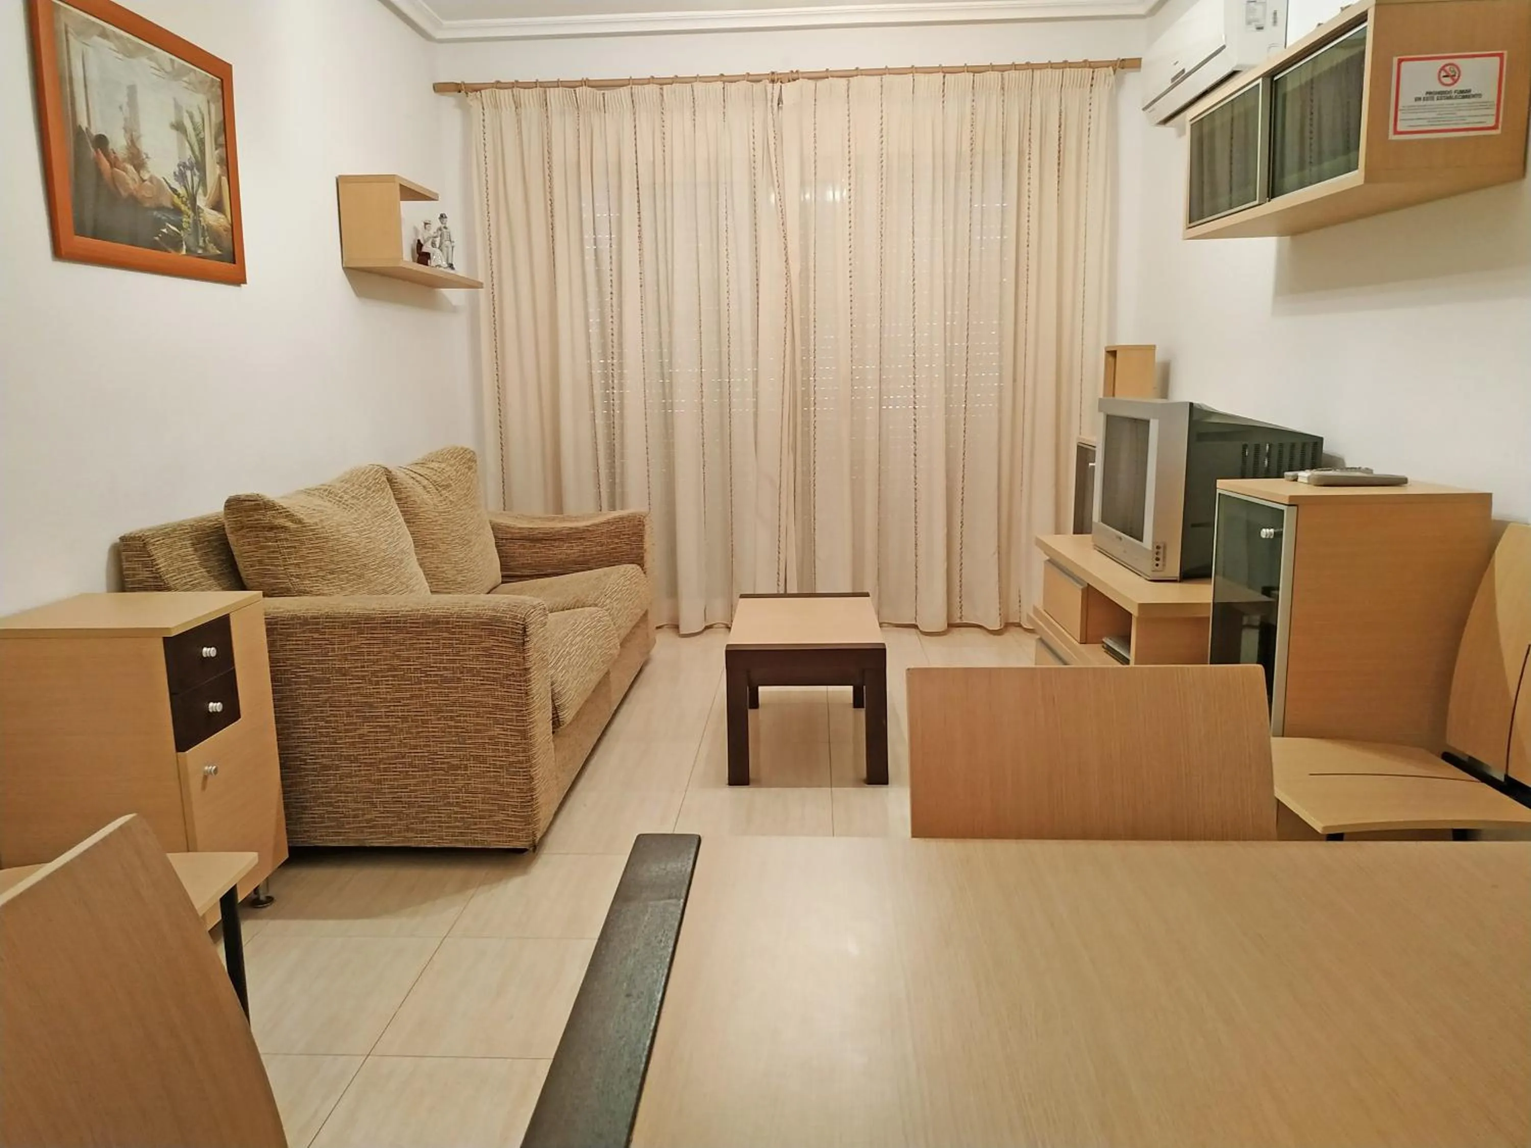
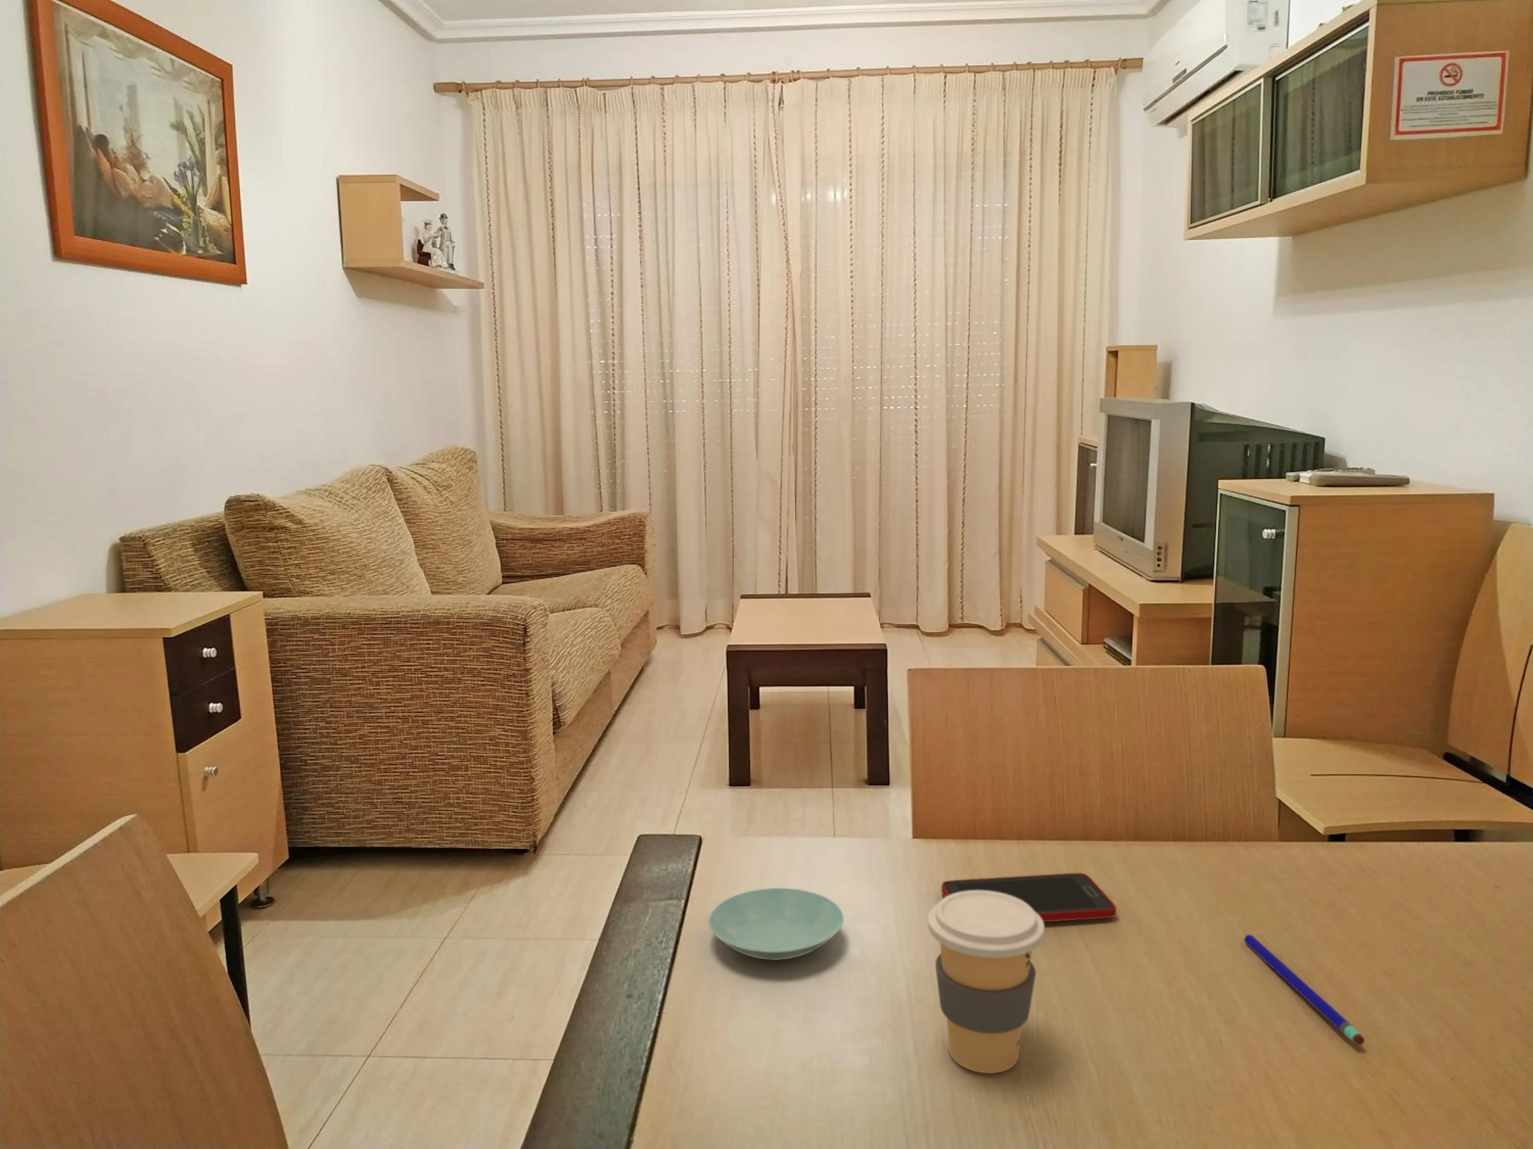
+ cell phone [940,873,1117,922]
+ saucer [709,887,844,961]
+ coffee cup [927,890,1045,1073]
+ pen [1243,934,1365,1046]
